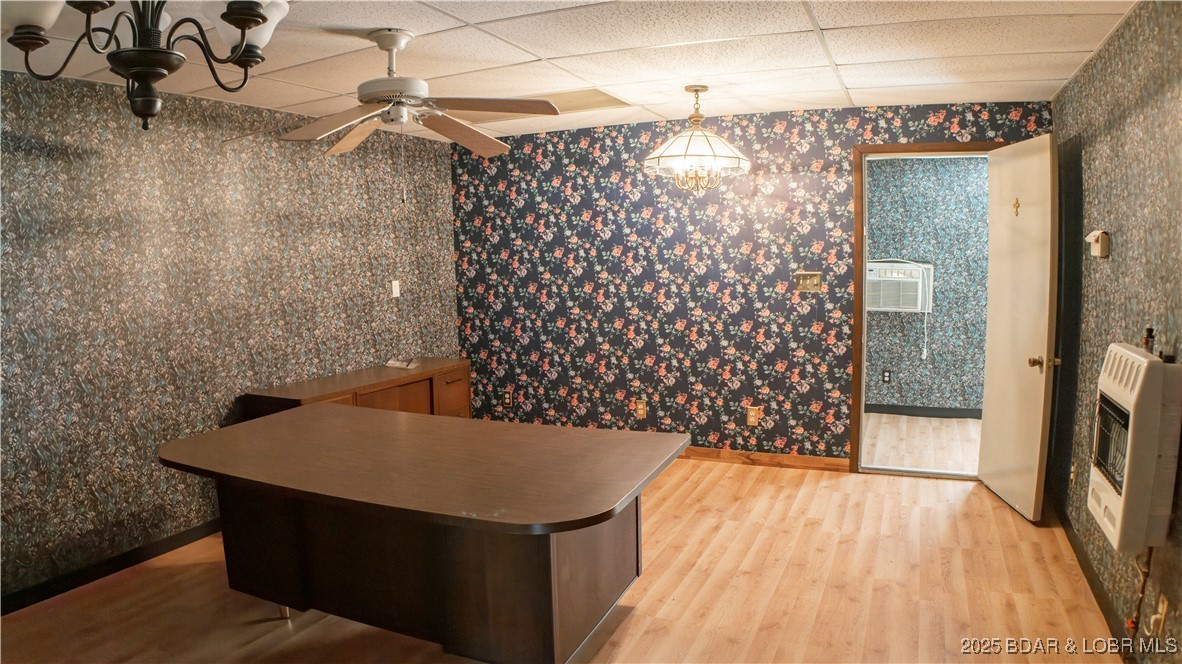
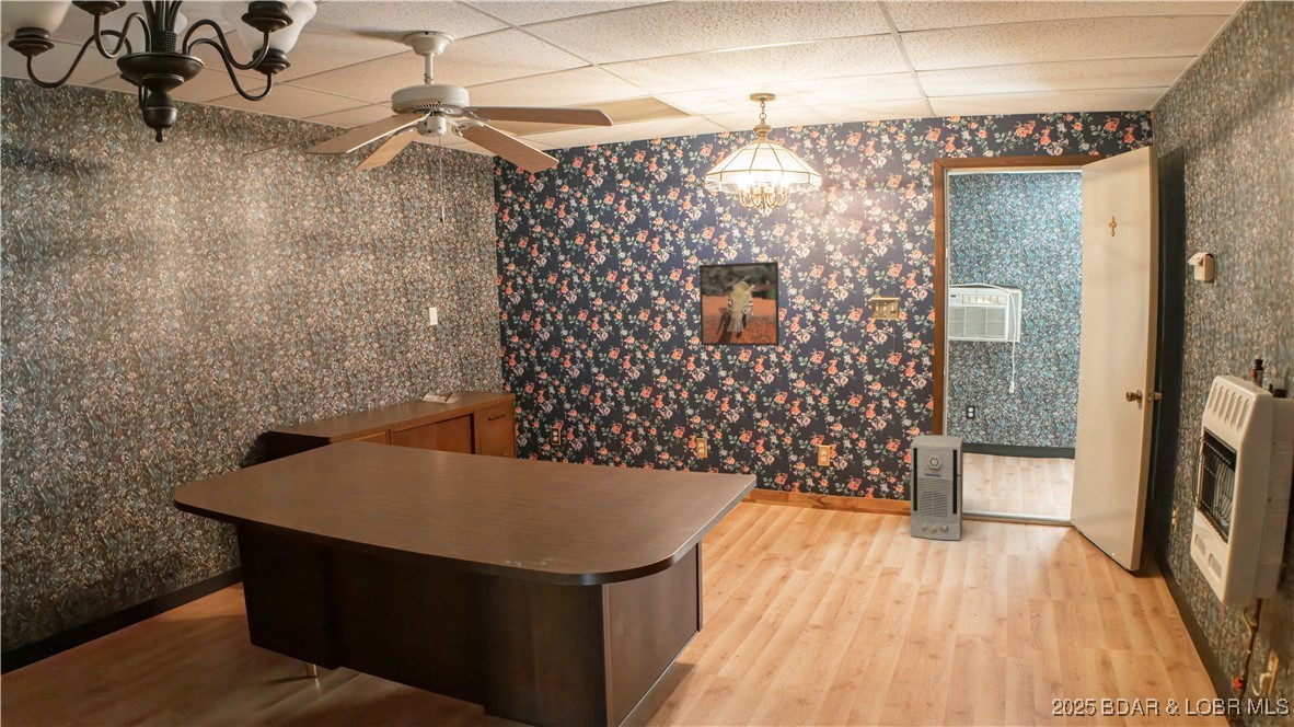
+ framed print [698,261,781,347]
+ air purifier [910,435,964,541]
